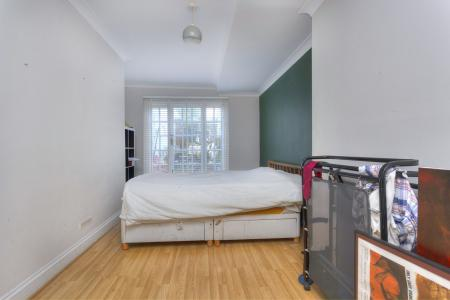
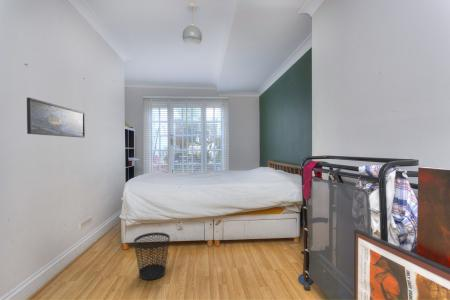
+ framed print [26,97,86,139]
+ wastebasket [133,231,171,281]
